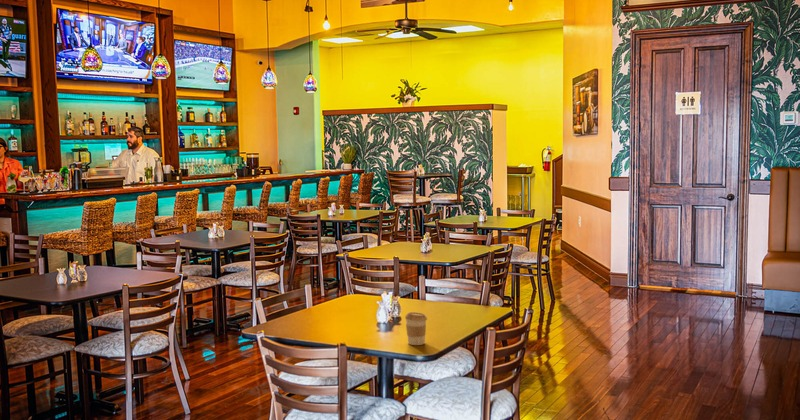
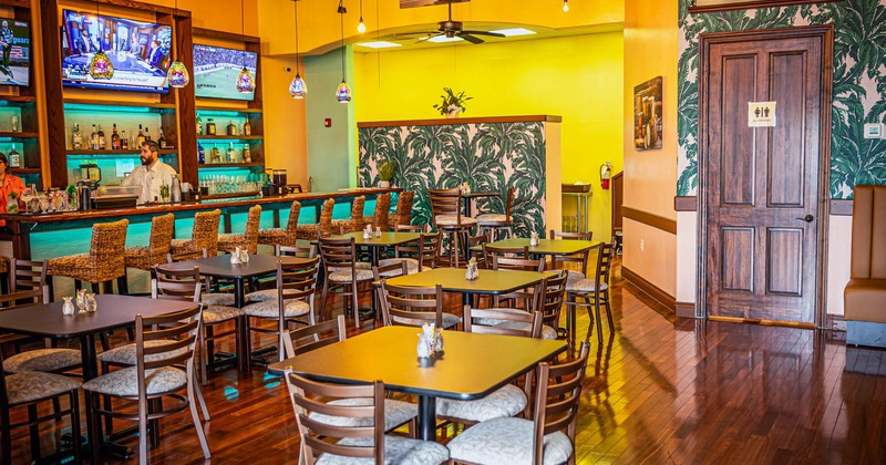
- coffee cup [404,311,428,346]
